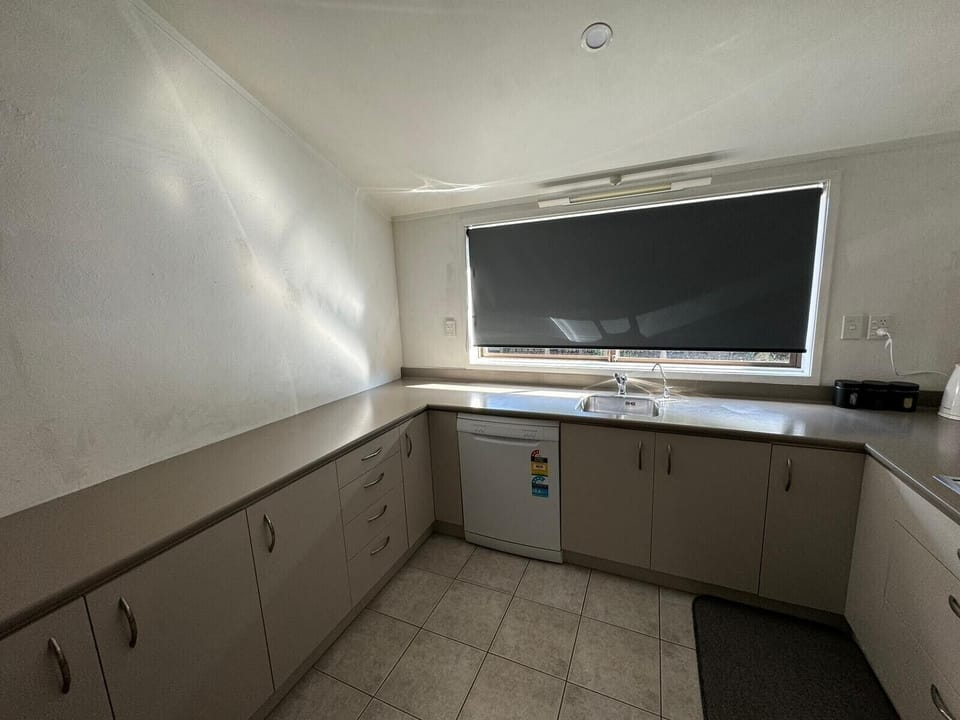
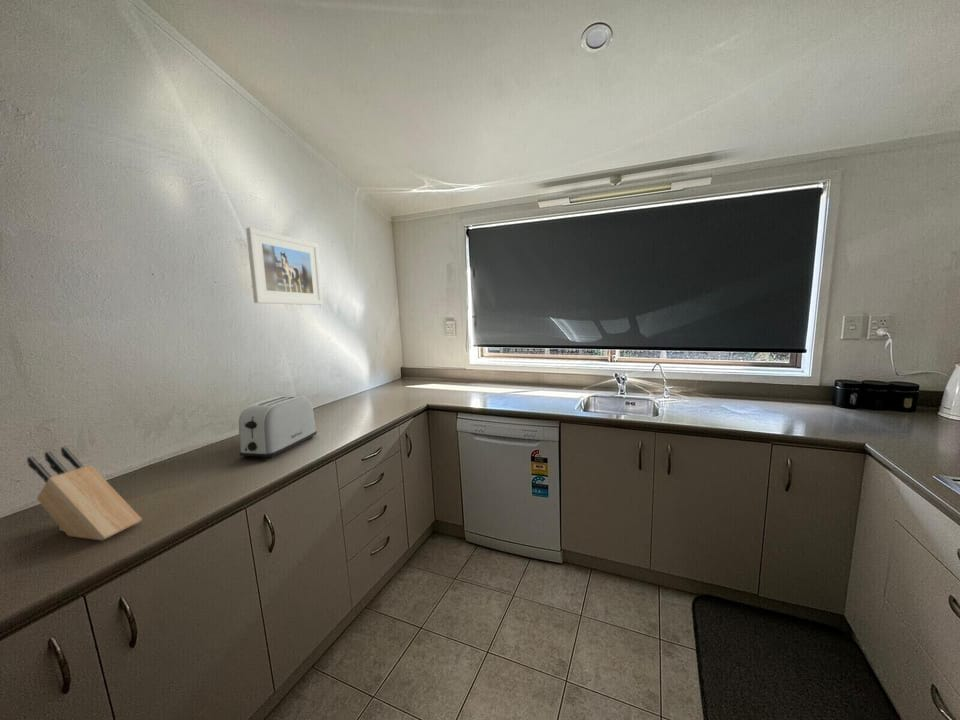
+ toaster [238,395,318,459]
+ knife block [26,446,143,541]
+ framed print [245,226,324,306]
